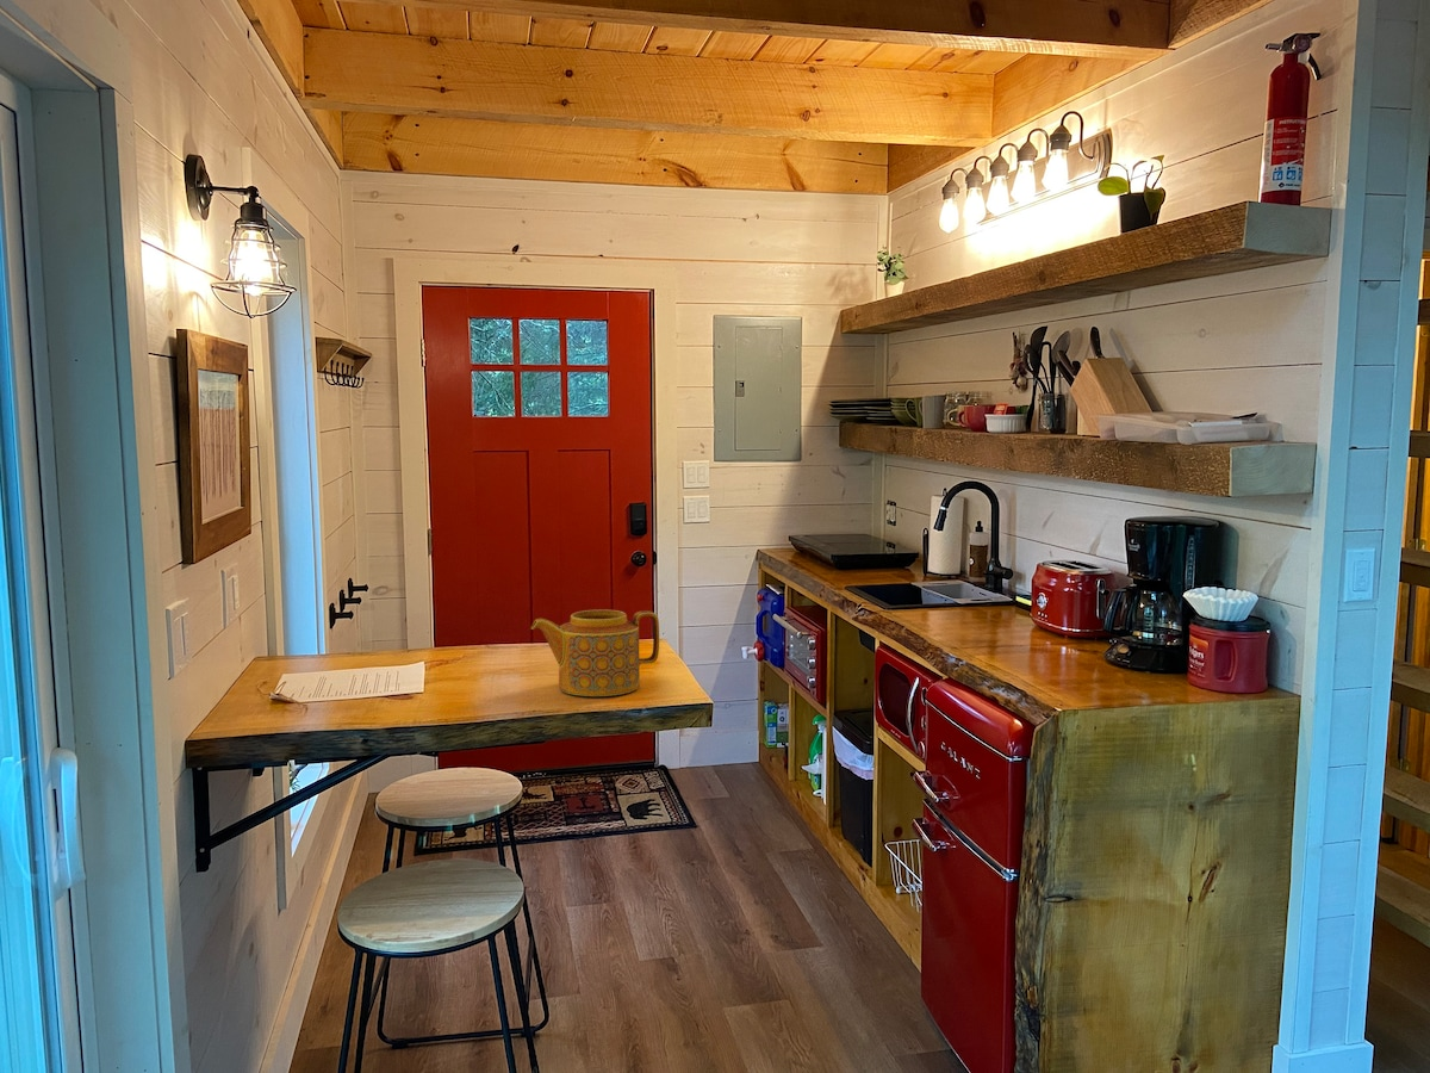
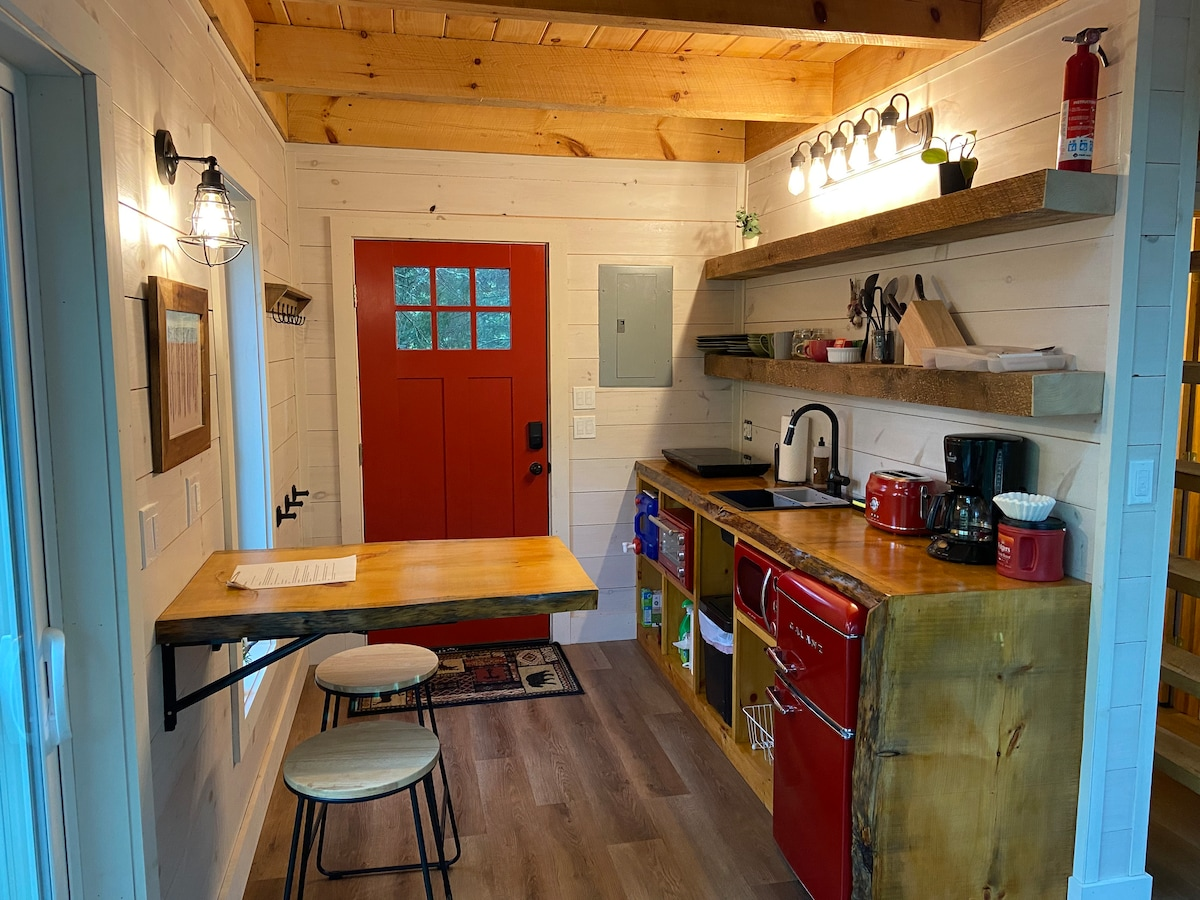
- teapot [530,608,660,697]
